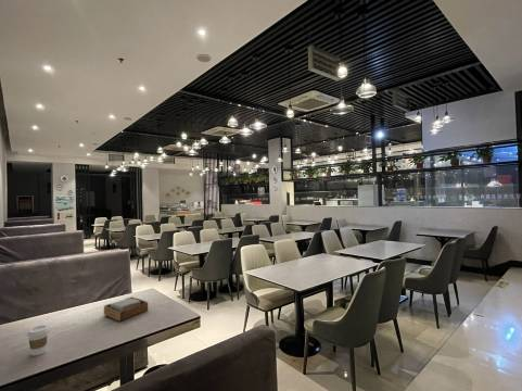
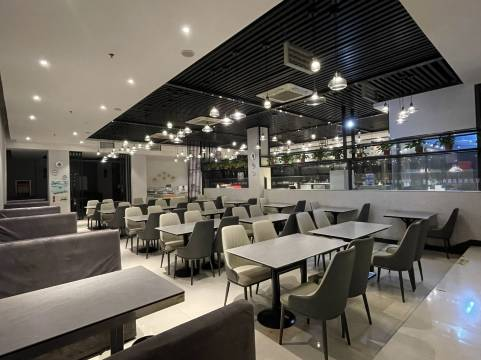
- coffee cup [26,325,50,357]
- napkin holder [103,297,149,323]
